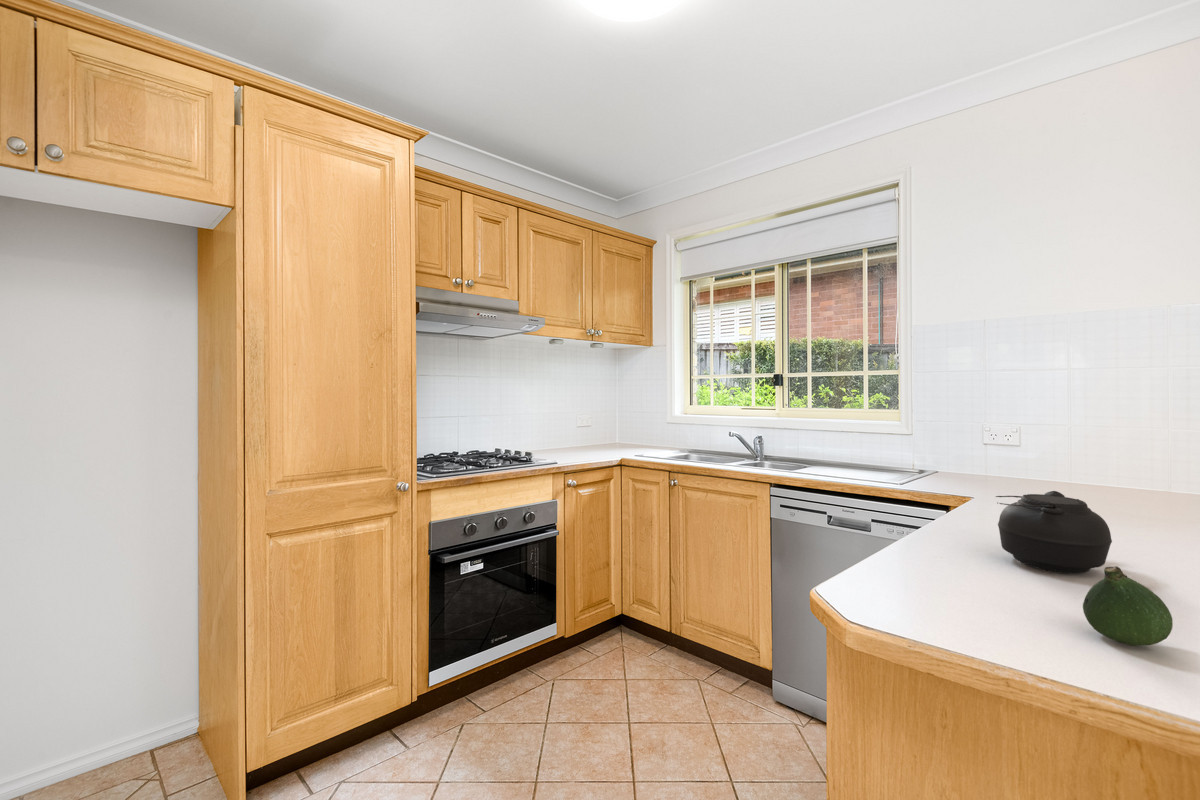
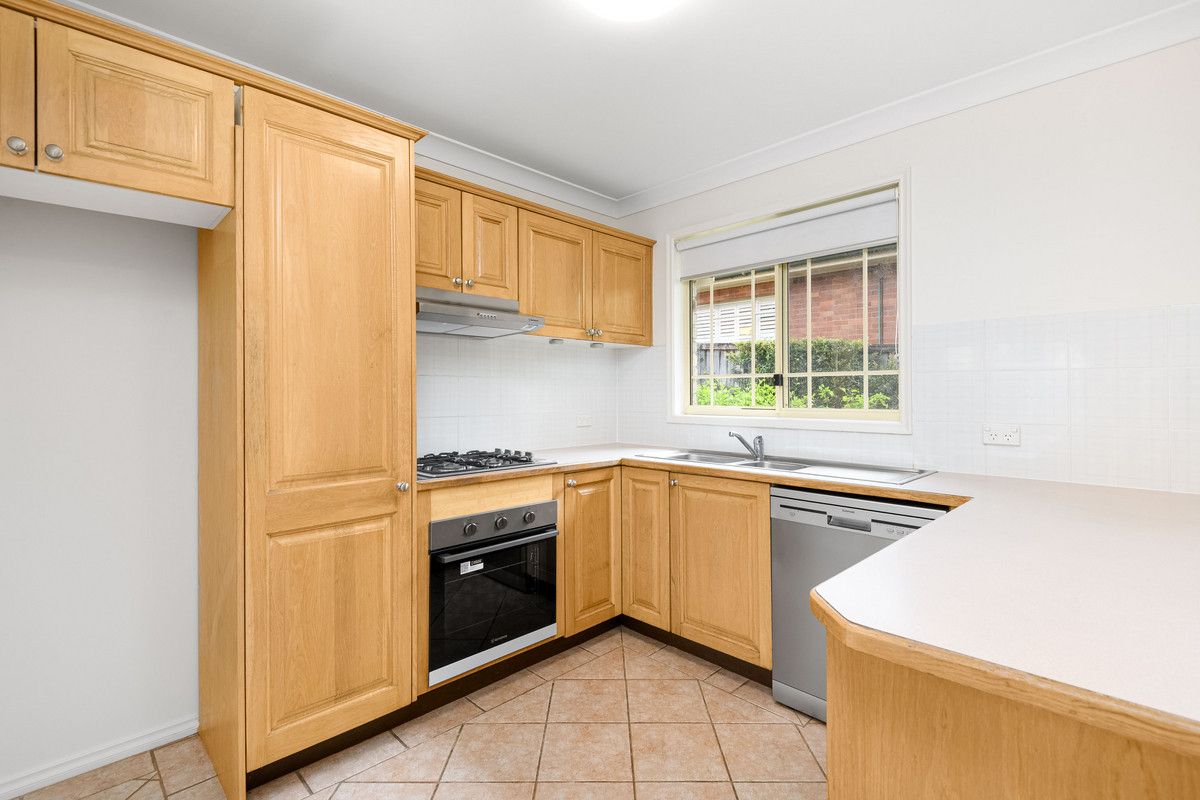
- teapot [995,490,1113,575]
- fruit [1082,565,1174,647]
